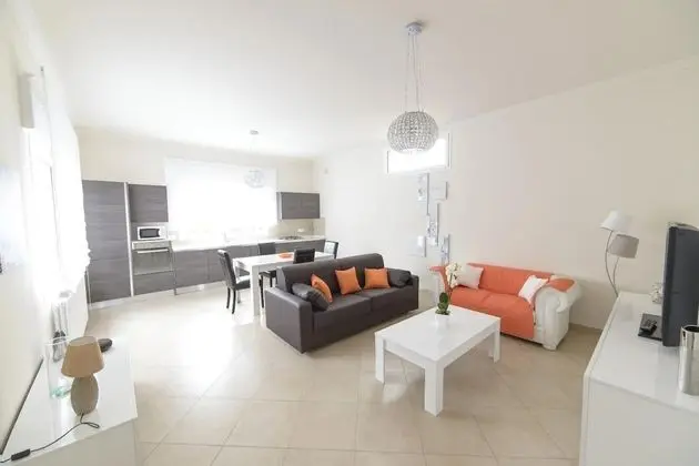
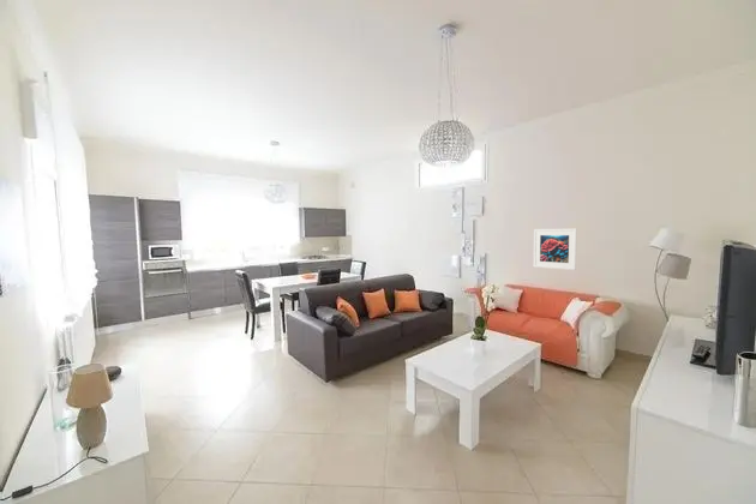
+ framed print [533,228,578,271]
